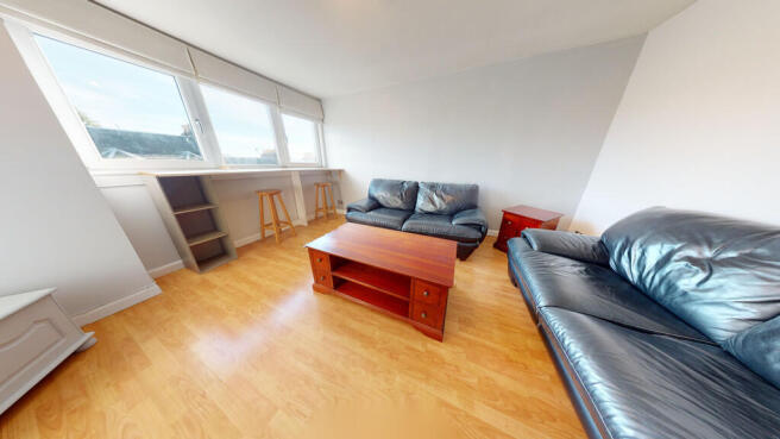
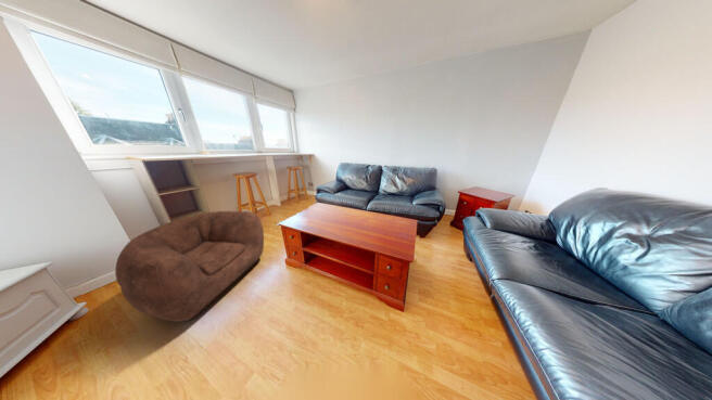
+ armchair [114,210,265,323]
